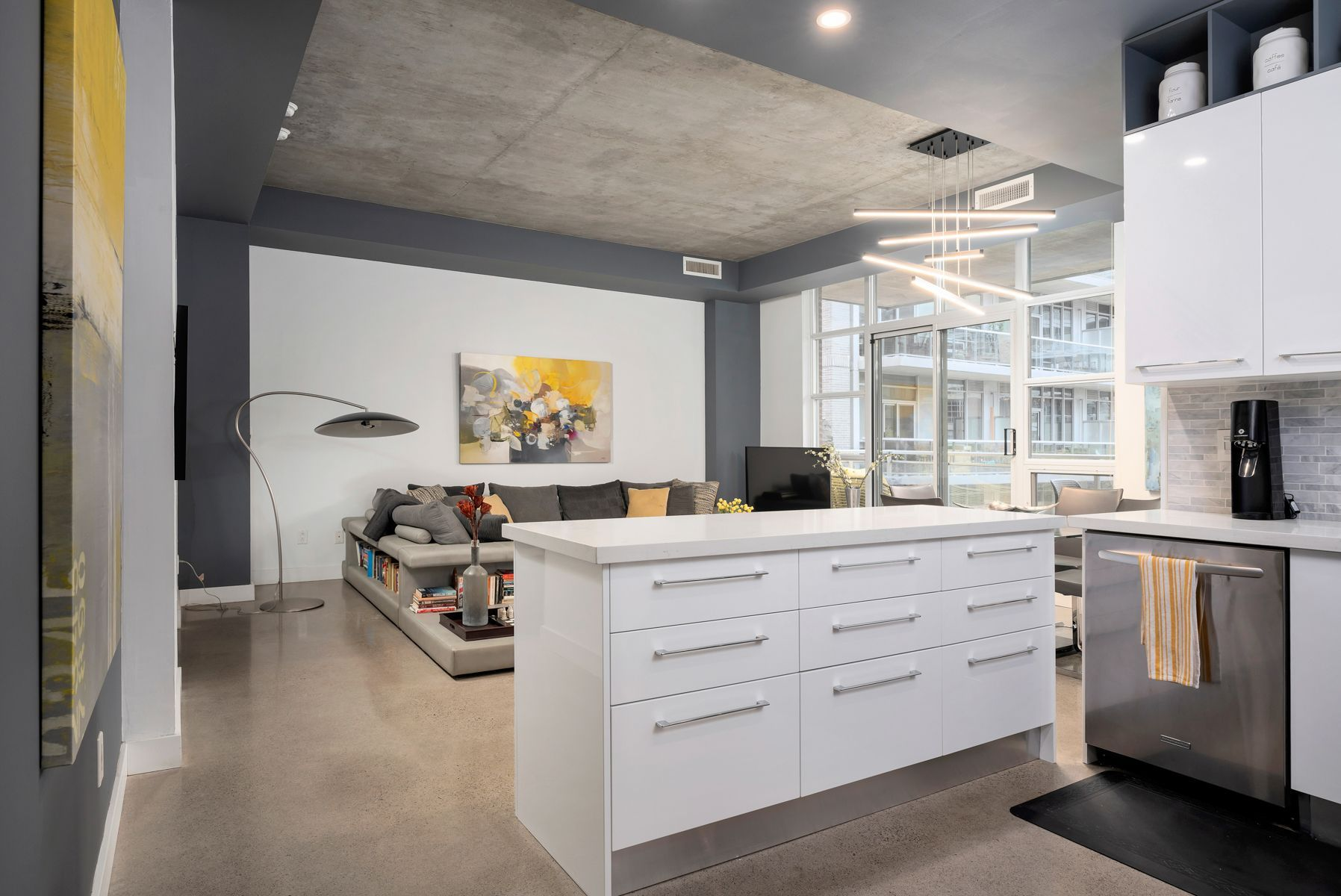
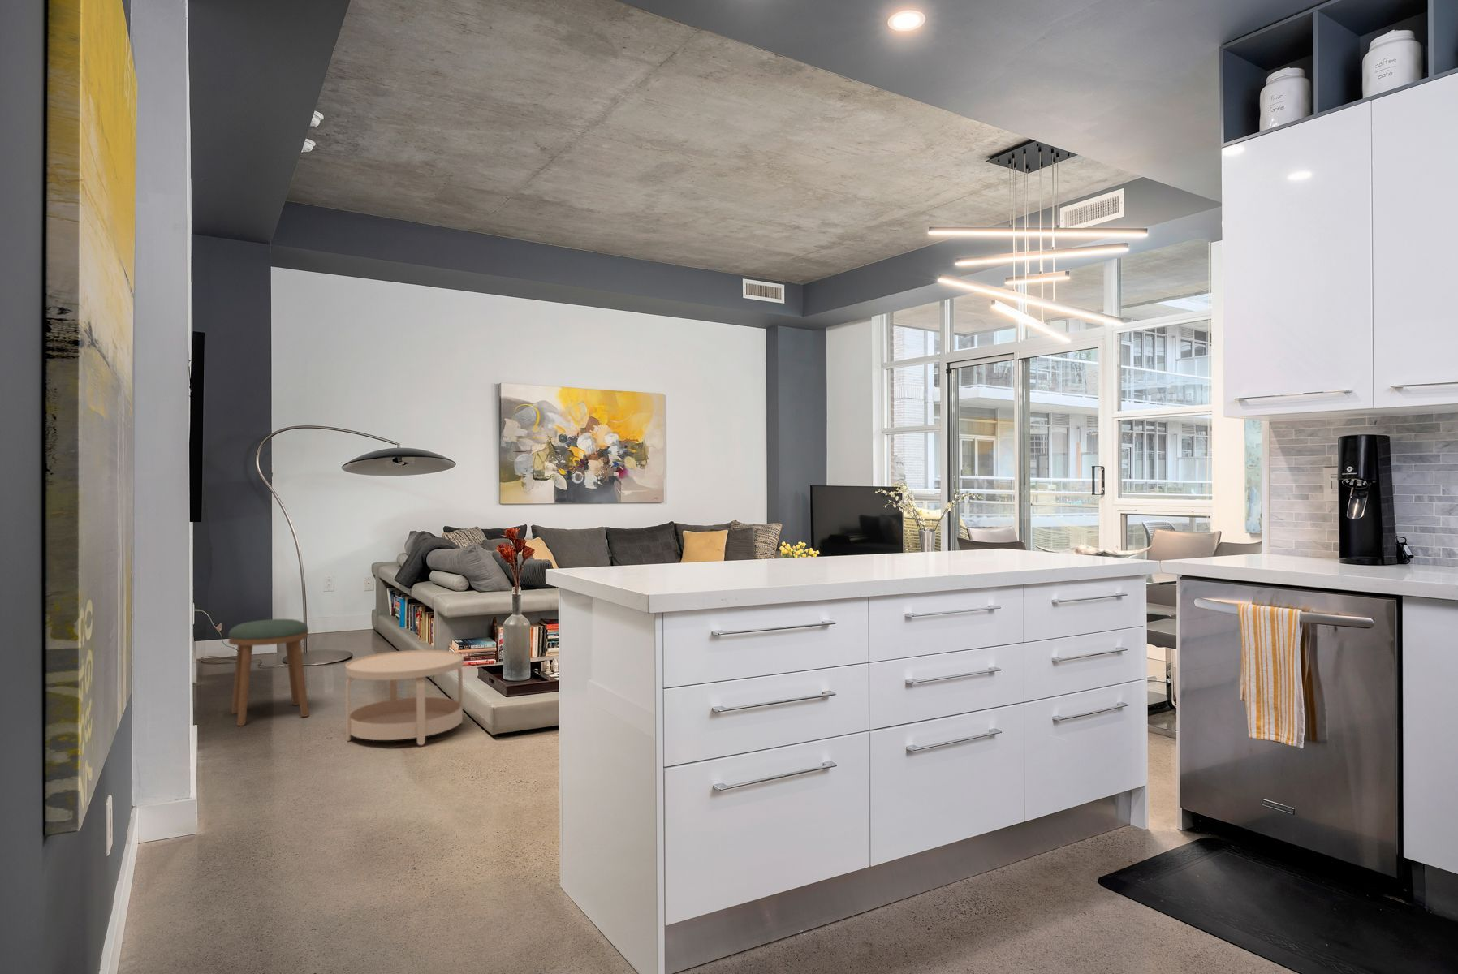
+ stool [227,619,309,726]
+ side table [345,649,464,746]
